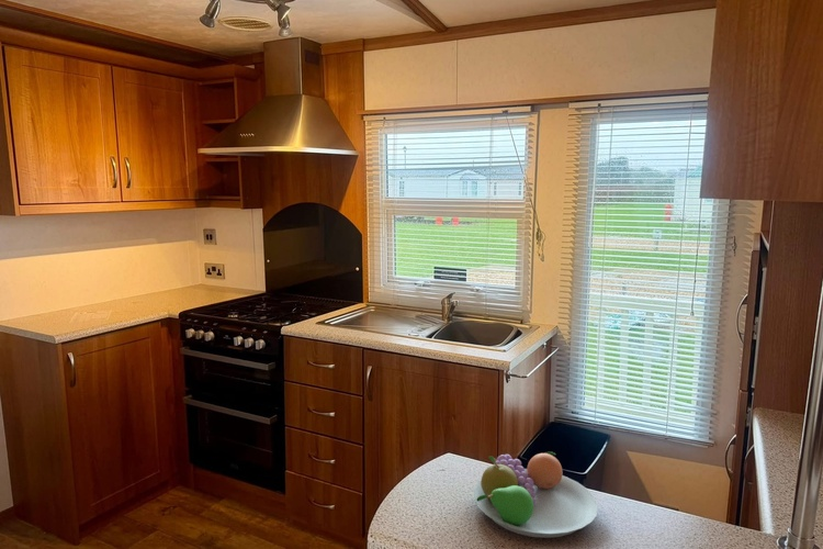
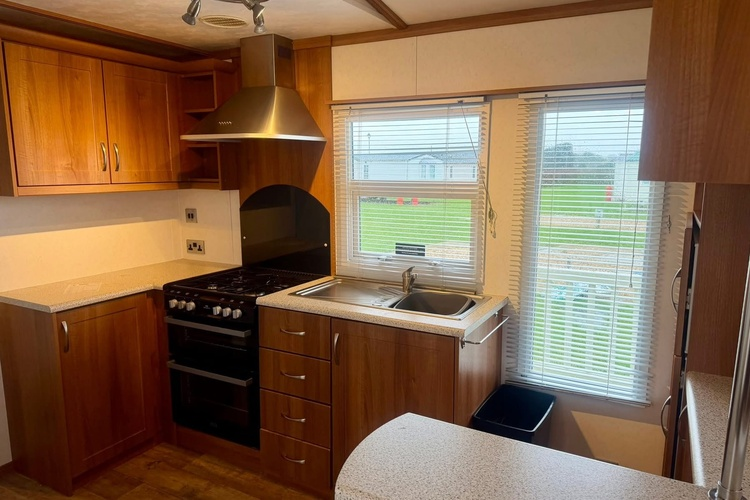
- fruit bowl [473,451,599,539]
